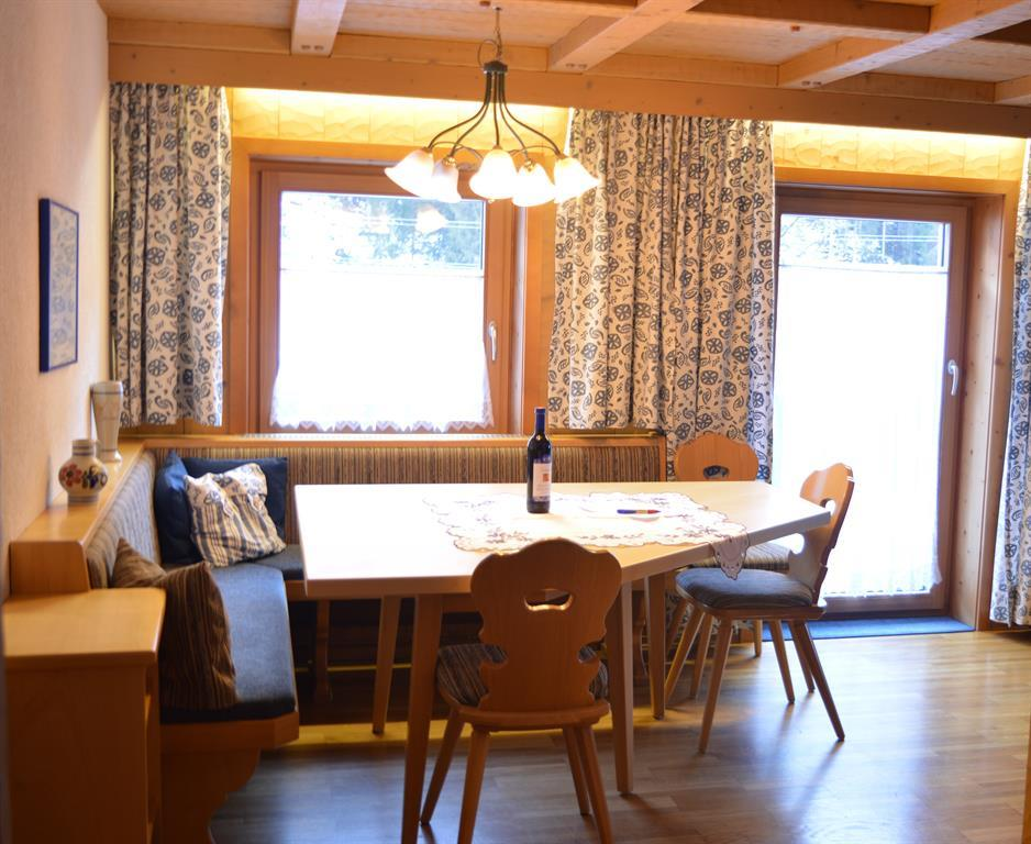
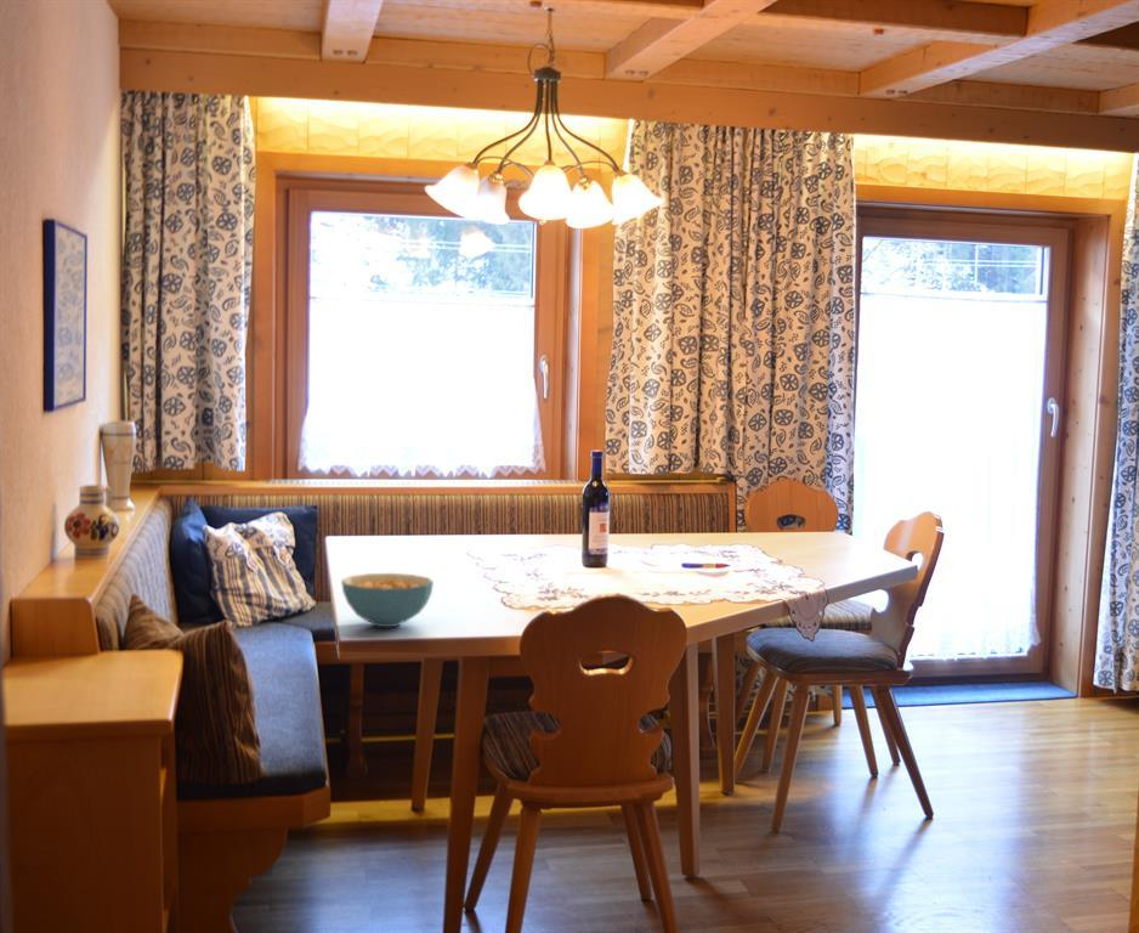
+ cereal bowl [340,572,435,628]
